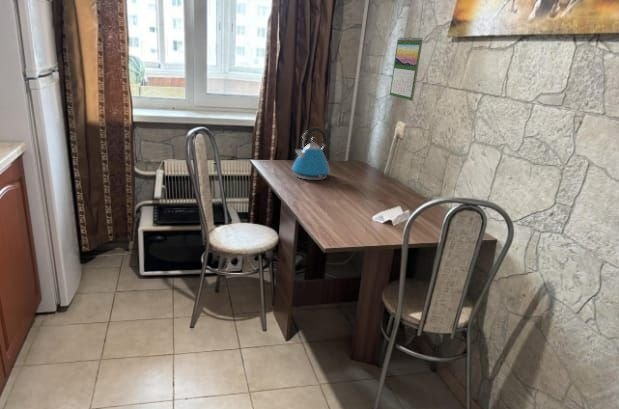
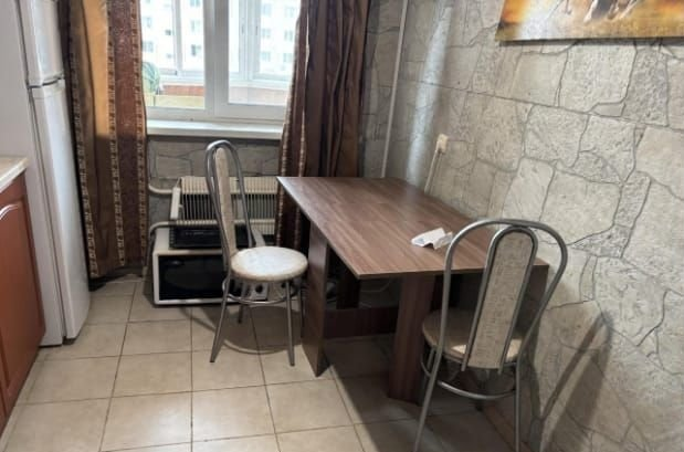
- kettle [291,127,331,181]
- calendar [389,36,424,102]
